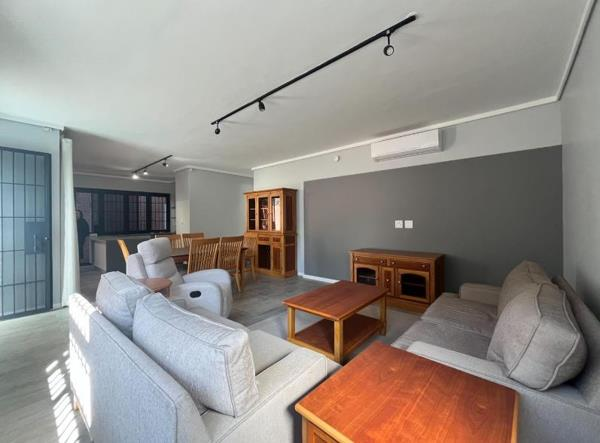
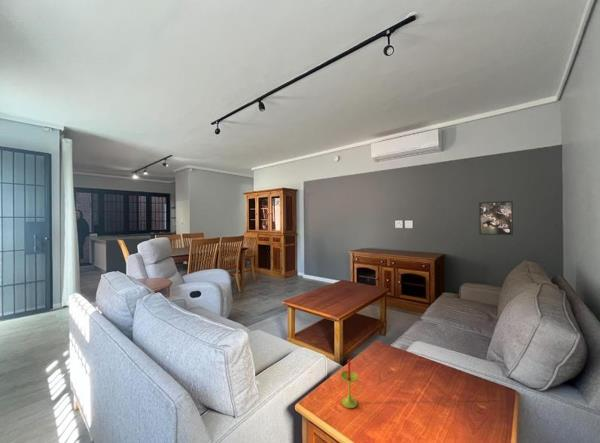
+ candle [340,358,363,409]
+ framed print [478,200,514,236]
